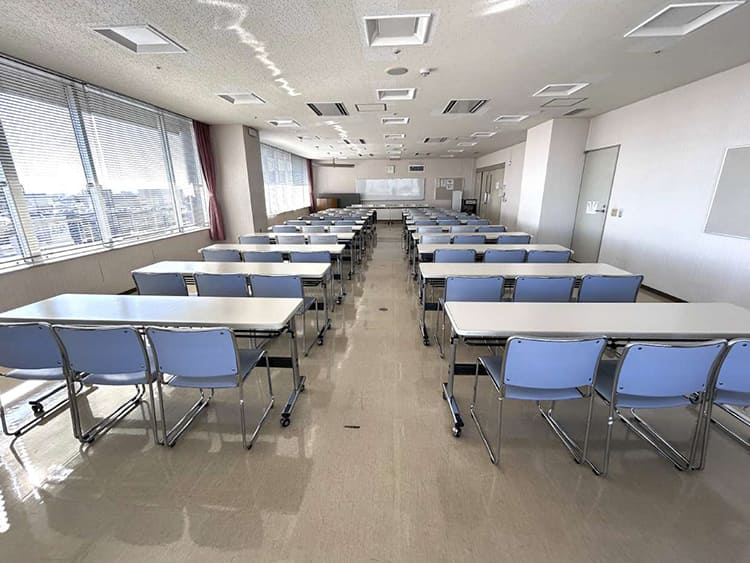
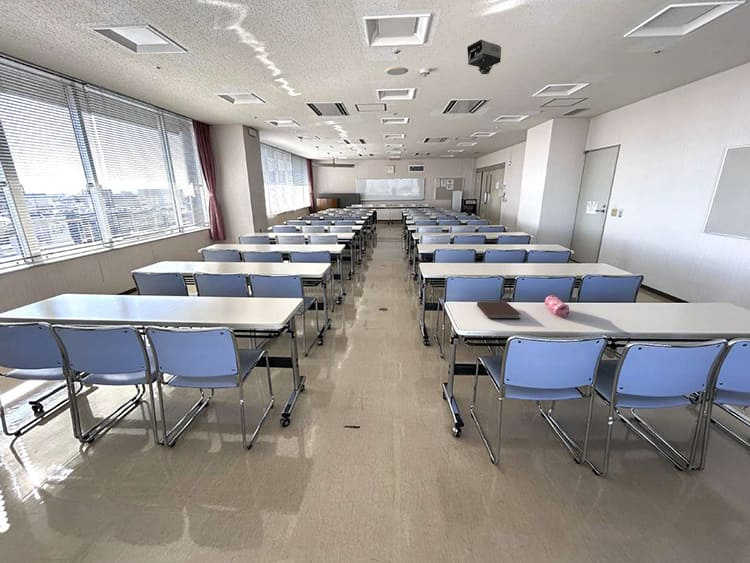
+ notebook [476,301,522,320]
+ pencil case [544,294,570,318]
+ projector [466,39,502,75]
